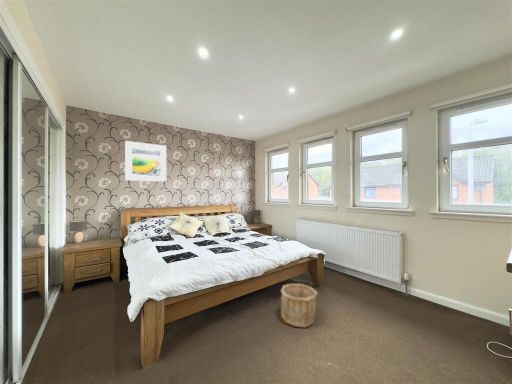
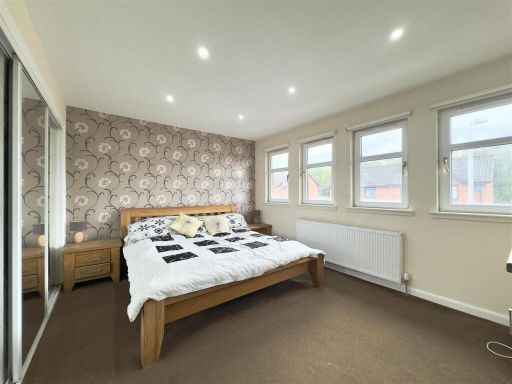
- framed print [124,140,167,182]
- wooden bucket [280,282,318,328]
